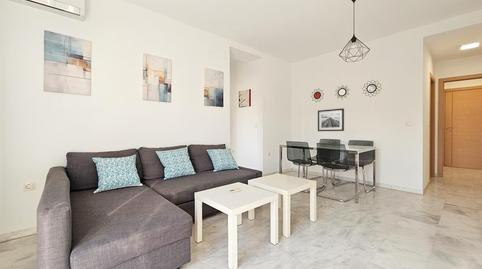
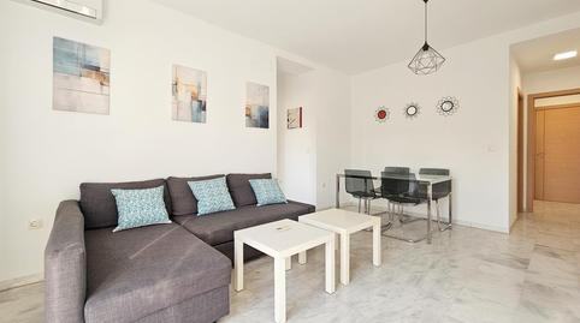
- wall art [317,108,345,132]
